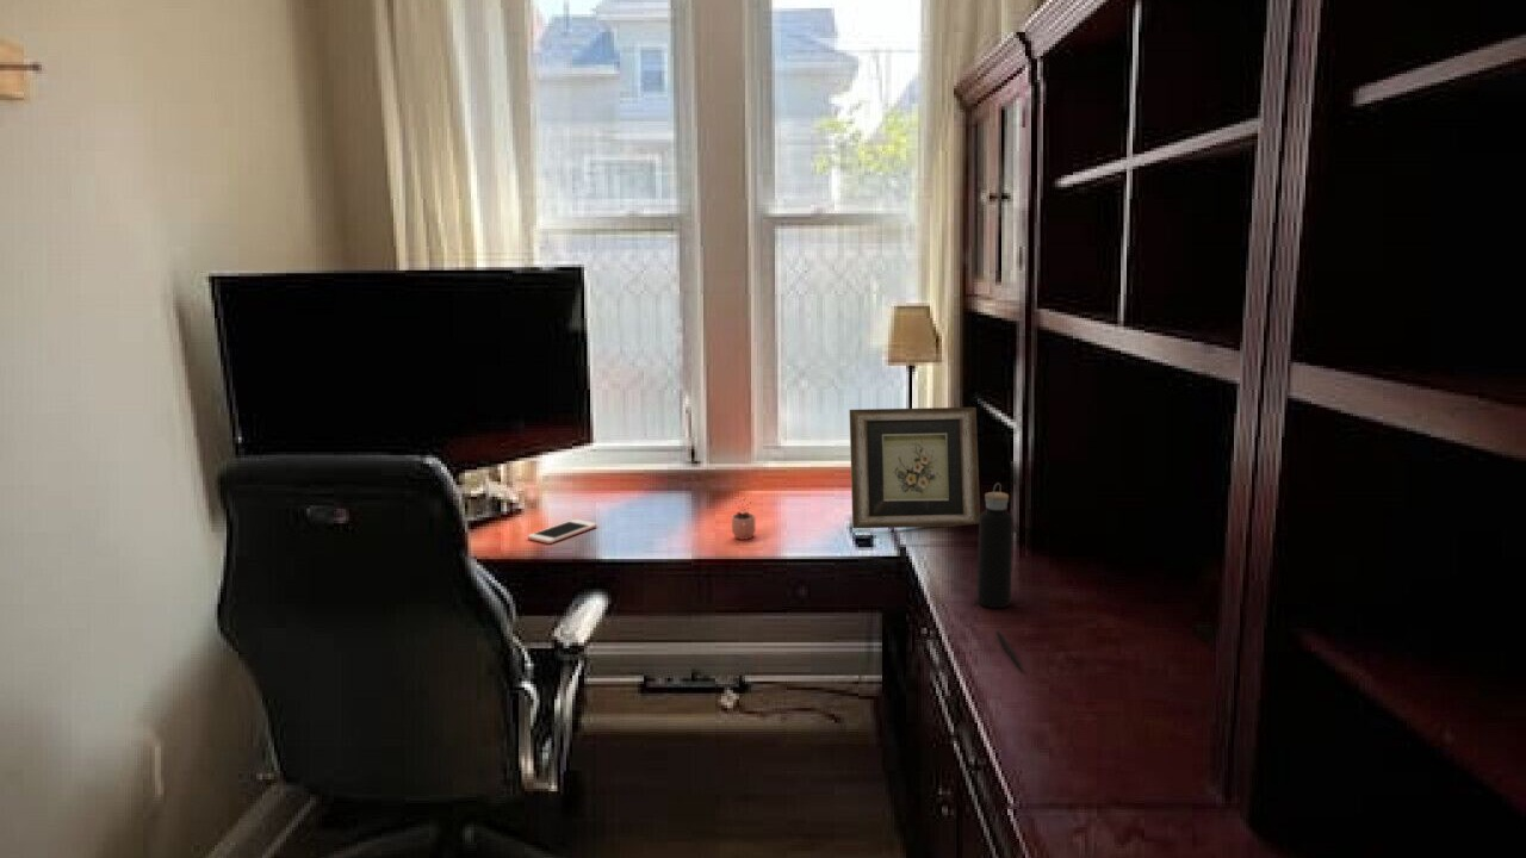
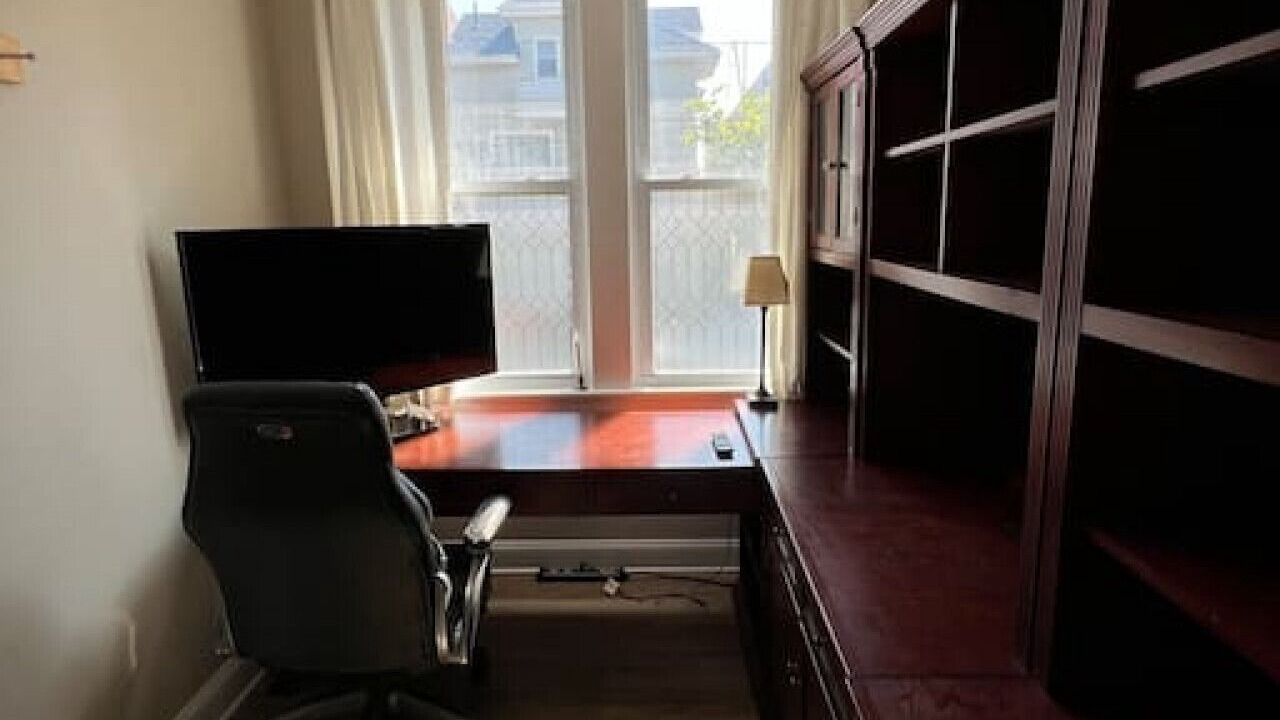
- cell phone [527,518,598,545]
- water bottle [976,481,1015,609]
- cocoa [731,496,757,541]
- pen [995,630,1024,673]
- picture frame [849,406,981,529]
